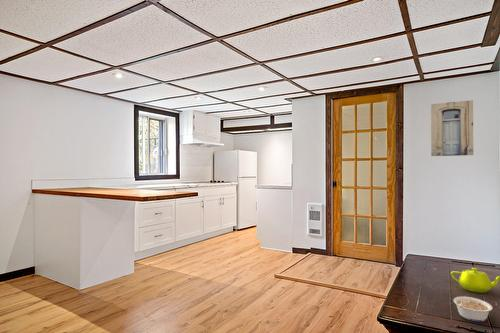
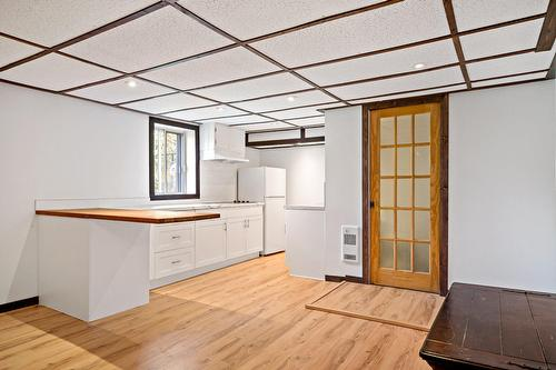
- legume [452,296,493,323]
- wall art [430,99,474,157]
- teapot [450,267,500,294]
